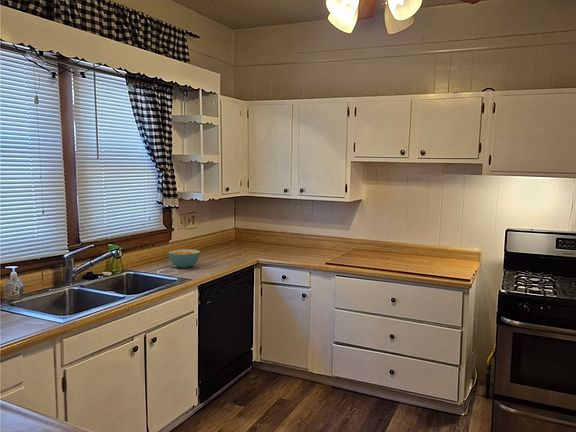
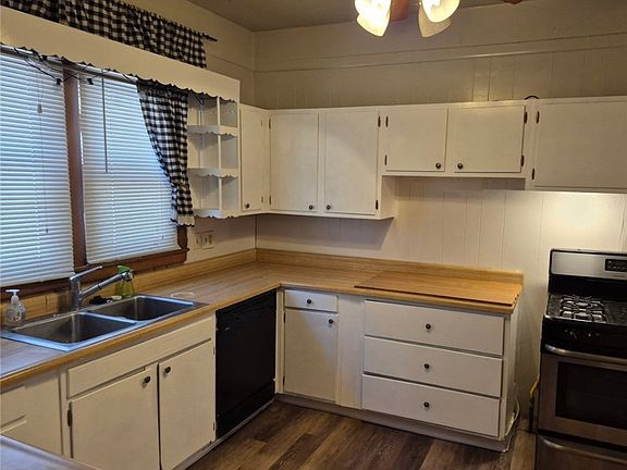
- cereal bowl [167,248,201,269]
